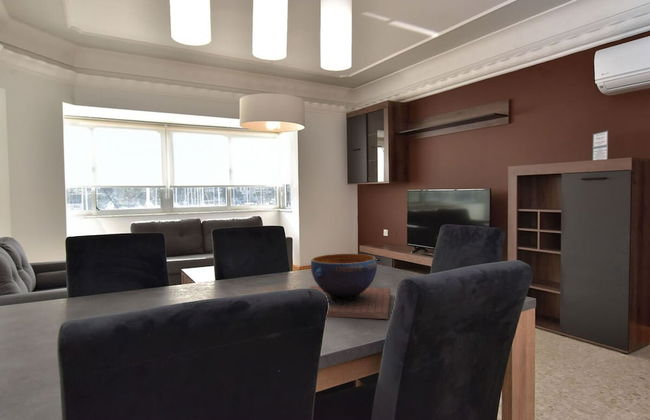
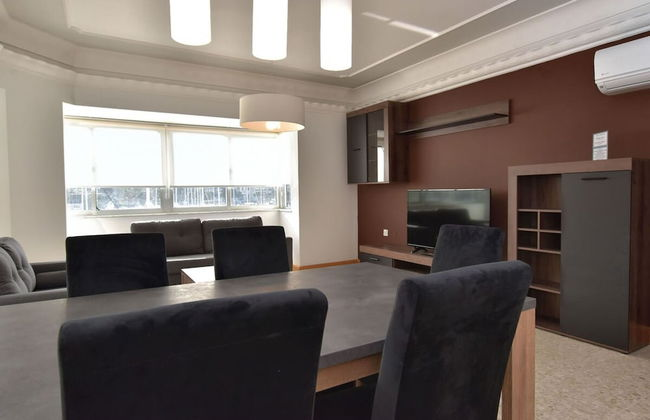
- decorative bowl [309,253,392,320]
